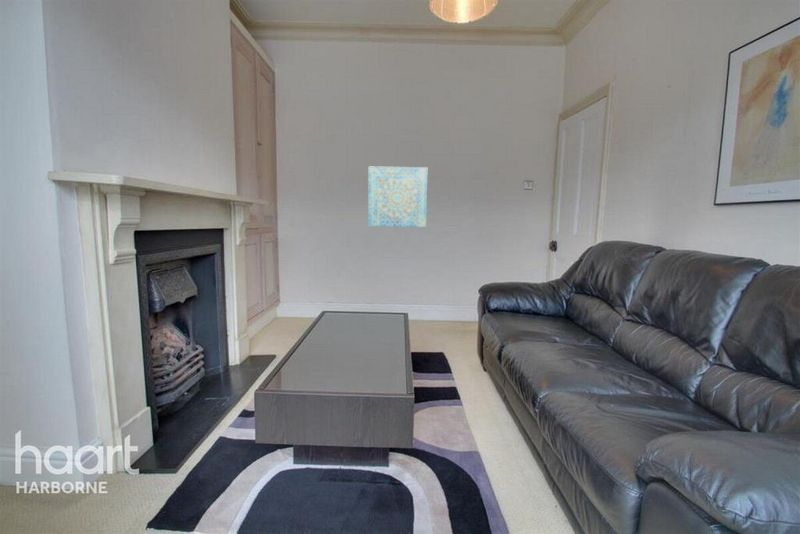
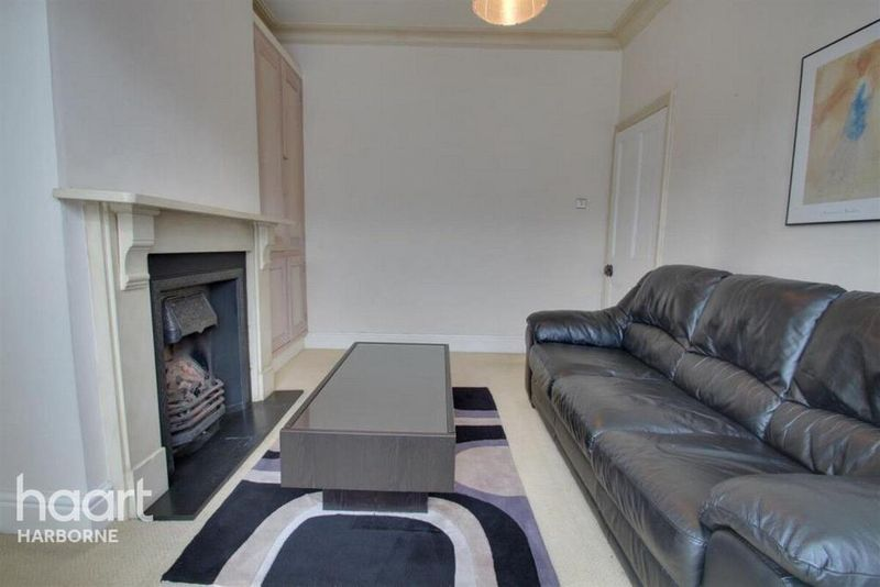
- wall art [367,165,428,228]
